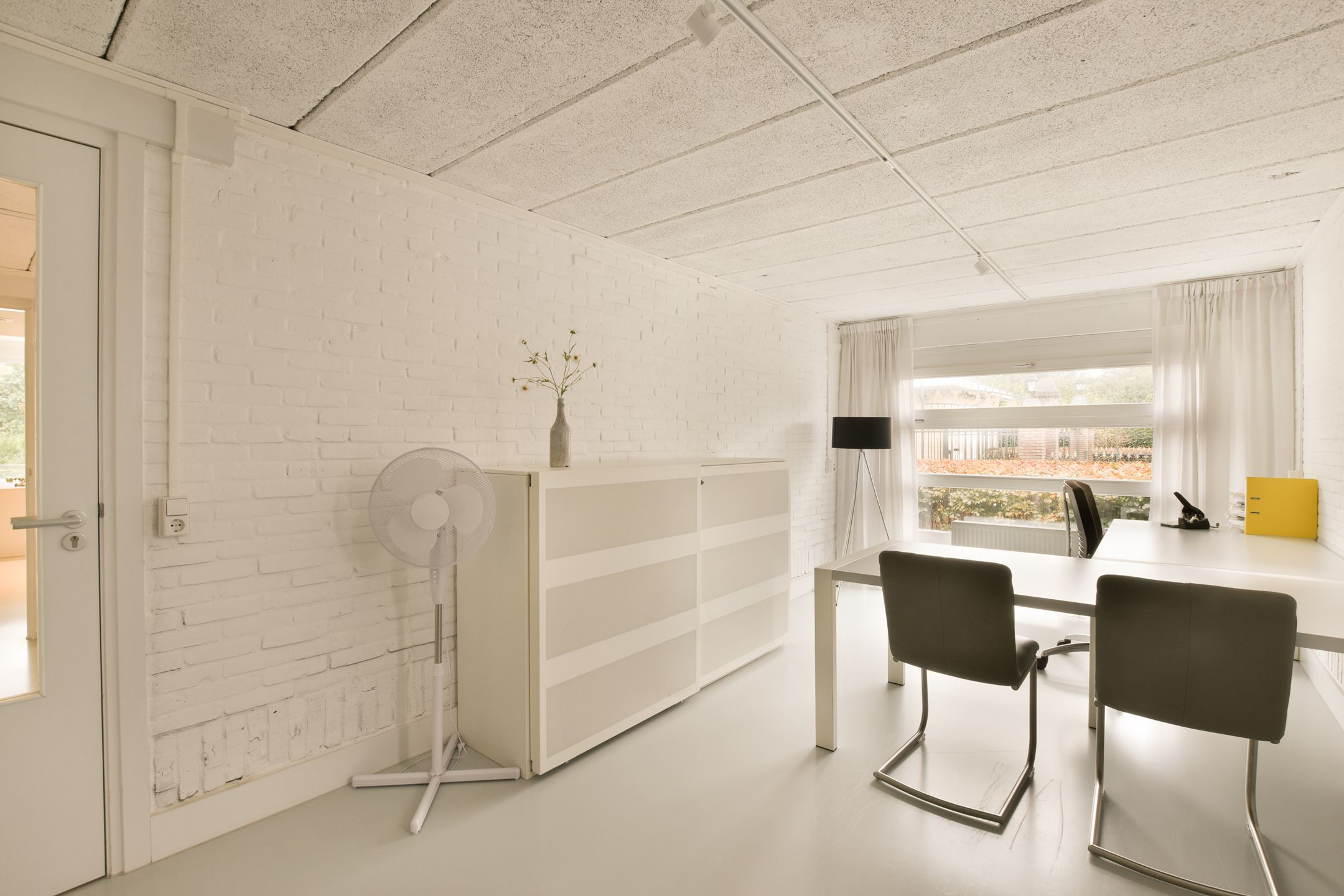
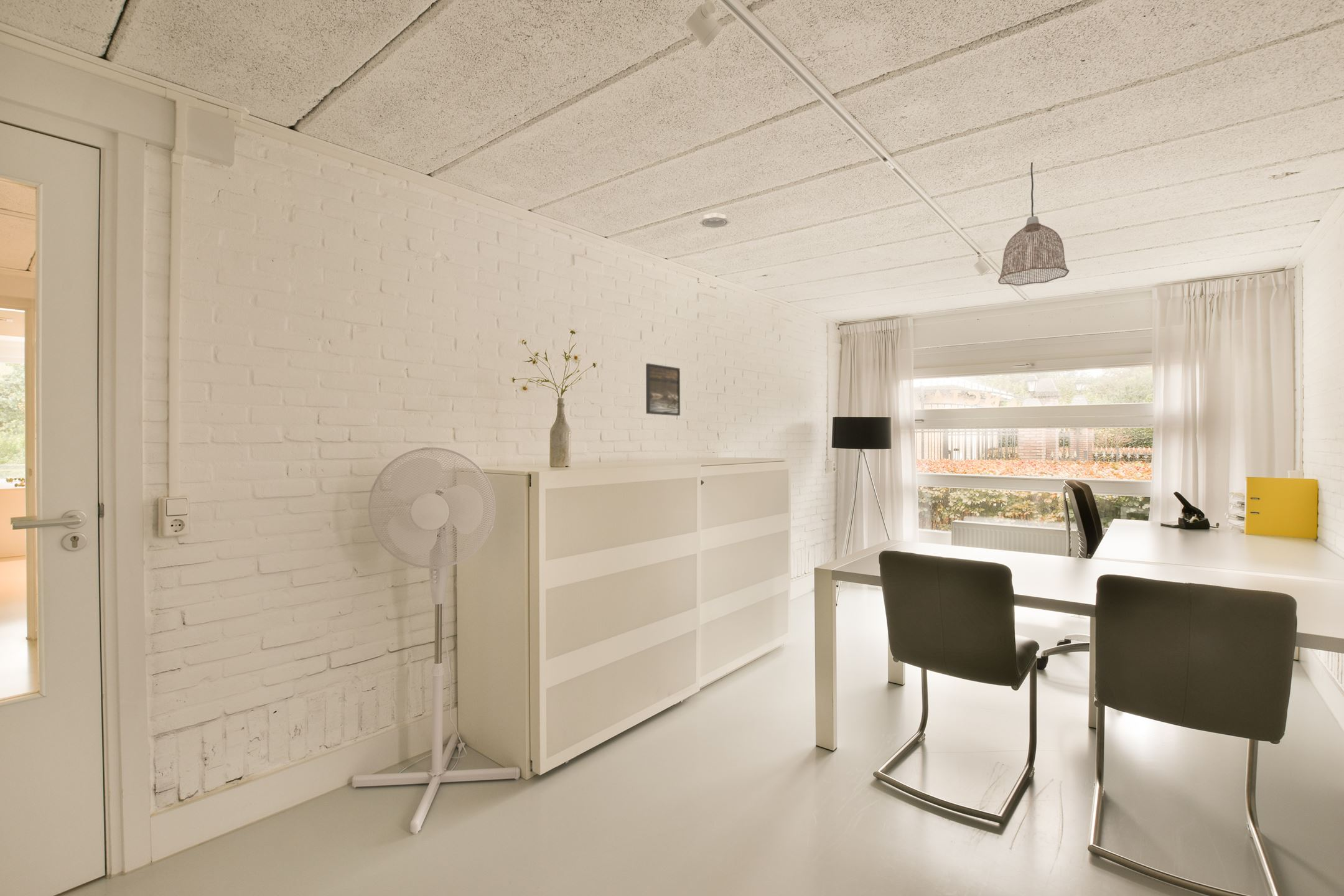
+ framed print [645,363,681,416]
+ pendant lamp [997,162,1070,286]
+ smoke detector [699,212,730,229]
